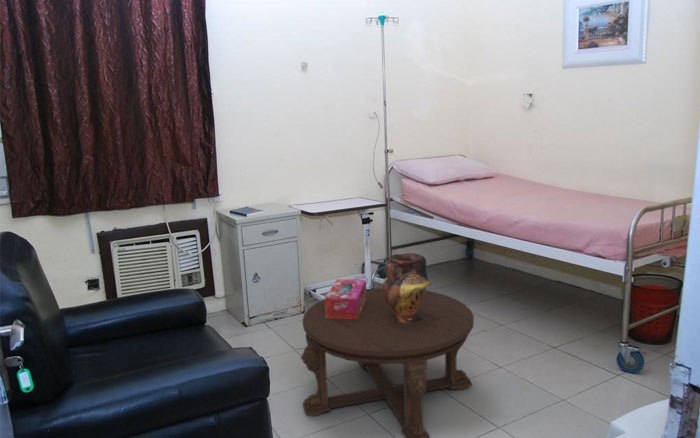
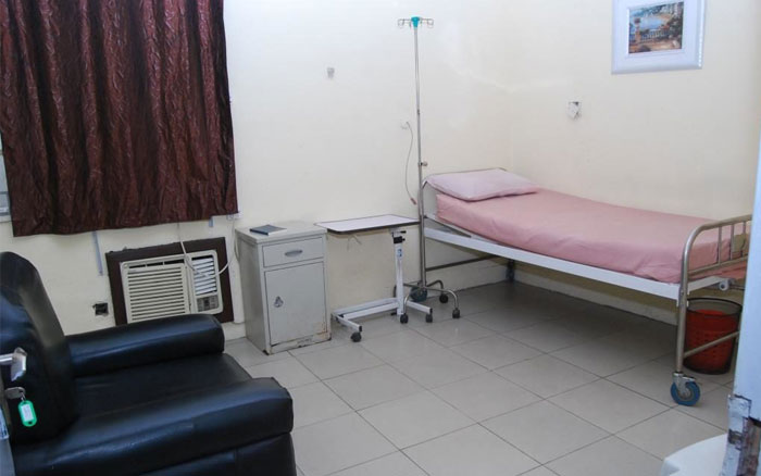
- tissue box [324,278,367,319]
- vase [381,252,432,323]
- coffee table [300,287,475,438]
